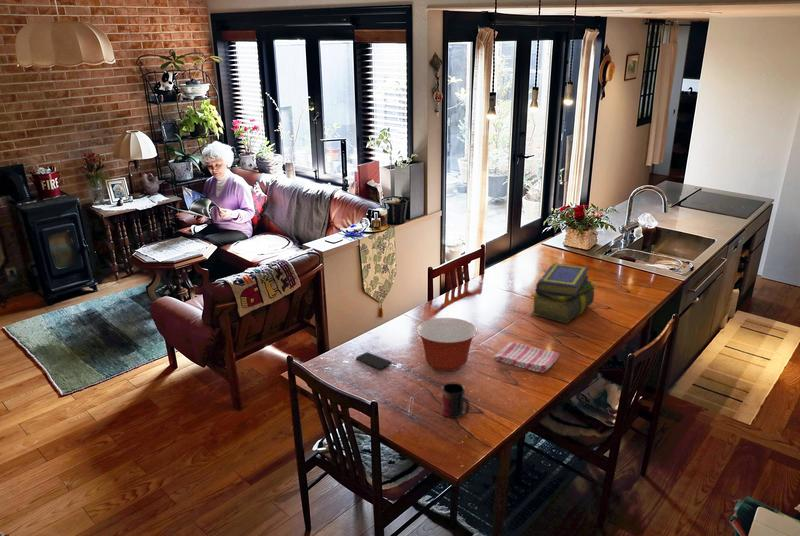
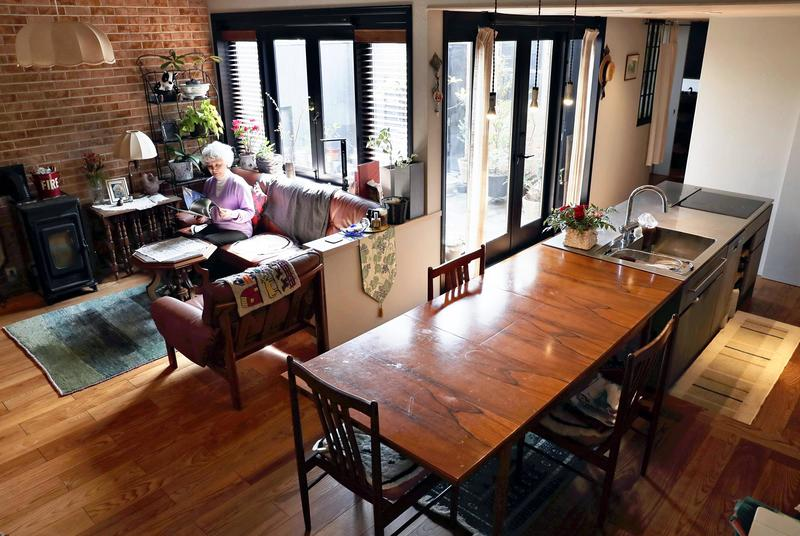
- stack of books [530,262,597,324]
- mug [441,381,471,419]
- dish towel [493,341,561,374]
- smartphone [355,351,392,370]
- mixing bowl [415,317,478,372]
